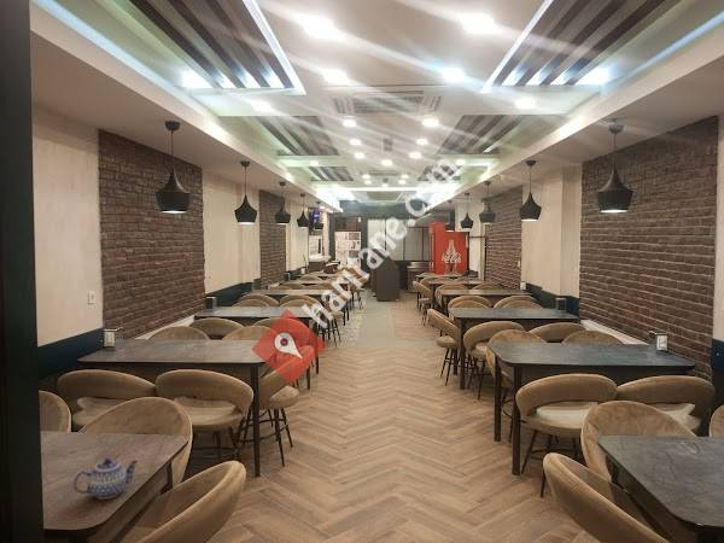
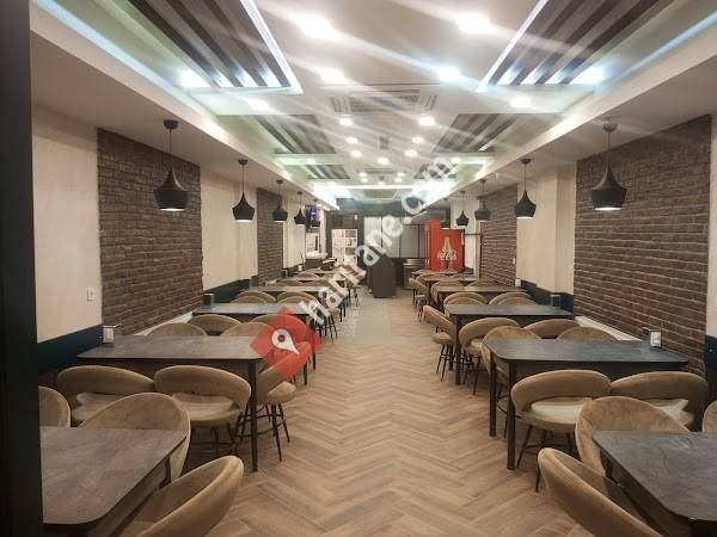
- teapot [72,457,140,501]
